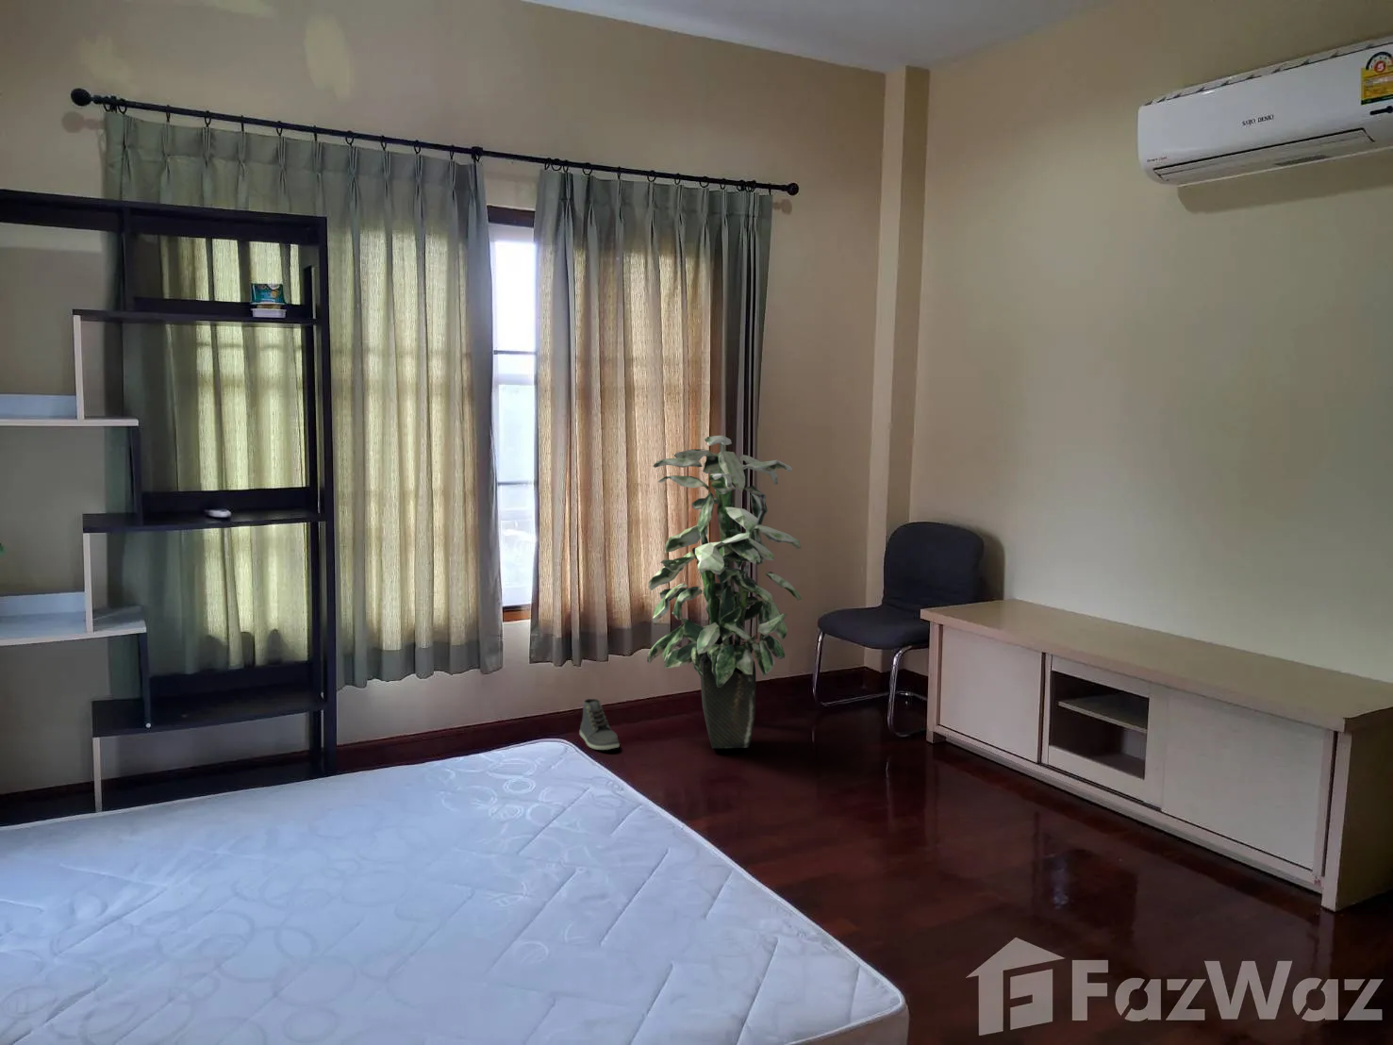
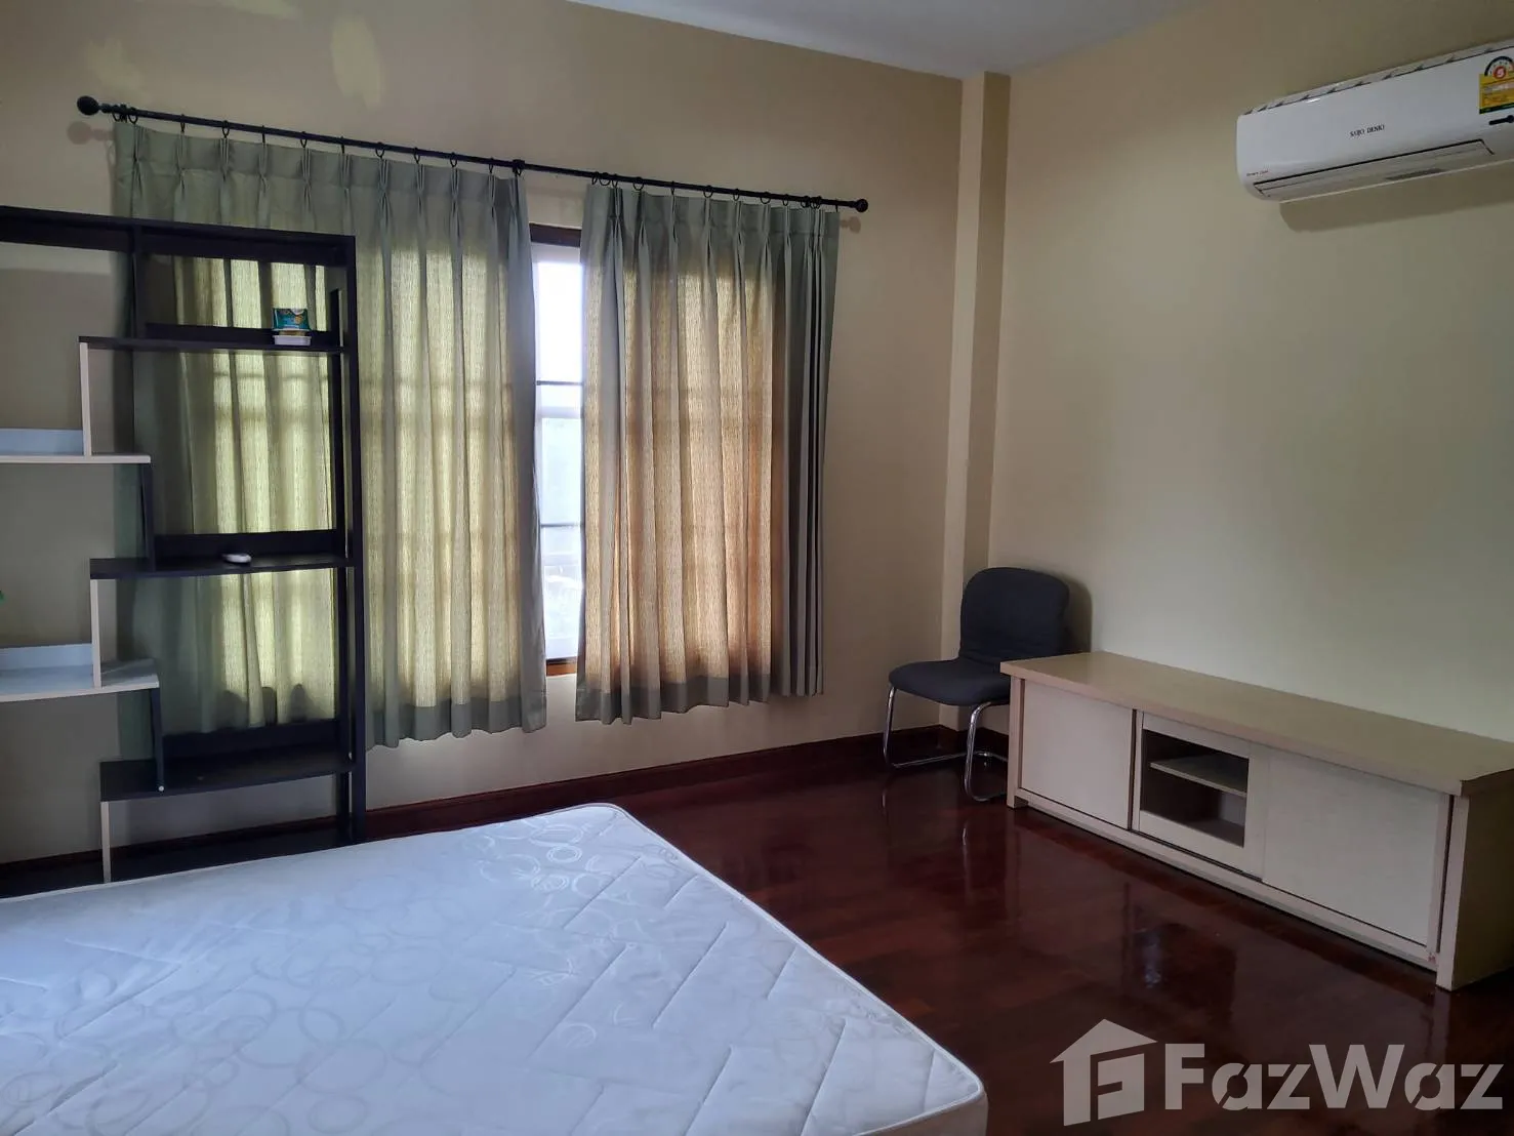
- indoor plant [647,435,802,749]
- sneaker [580,698,620,751]
